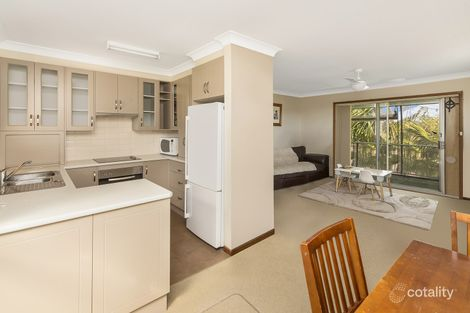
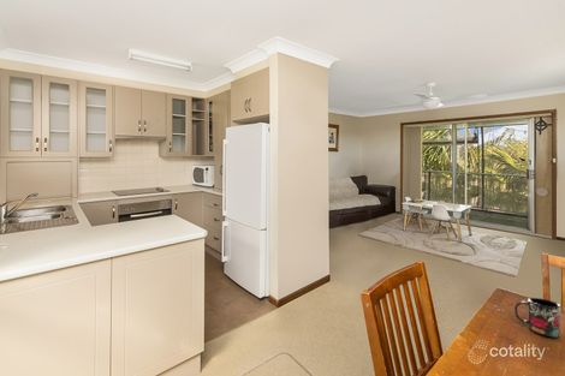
+ mug [513,297,561,339]
